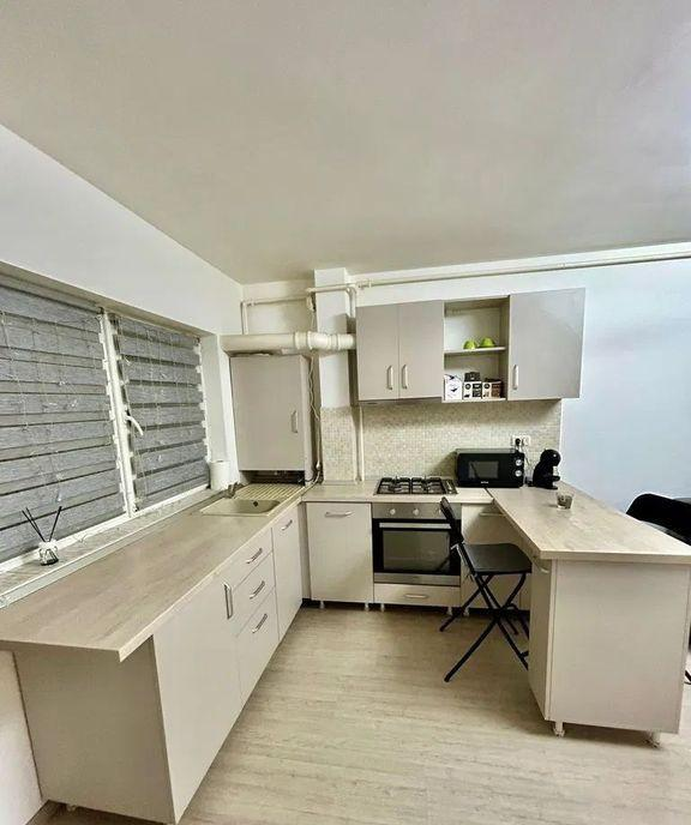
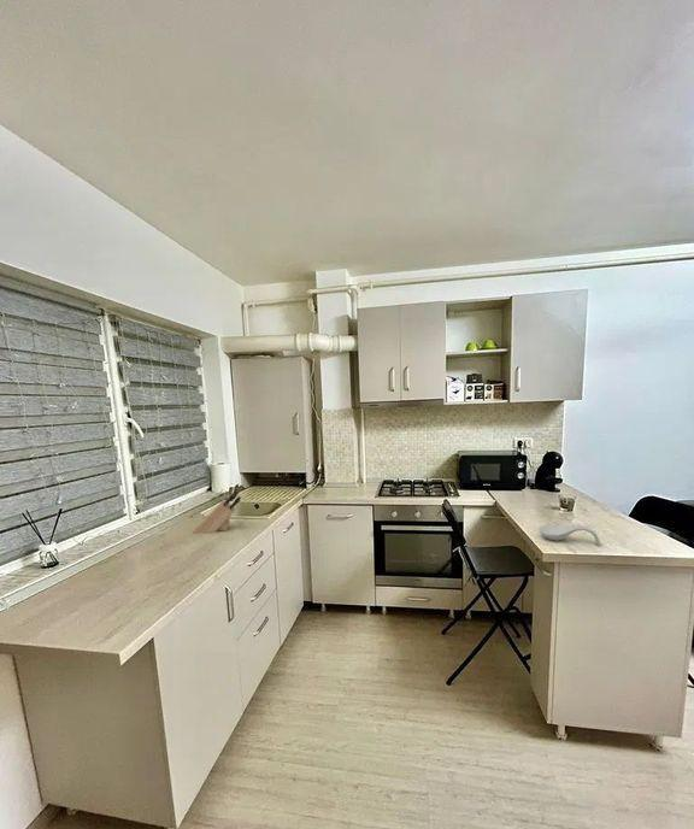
+ spoon rest [537,524,601,547]
+ knife block [192,489,242,534]
